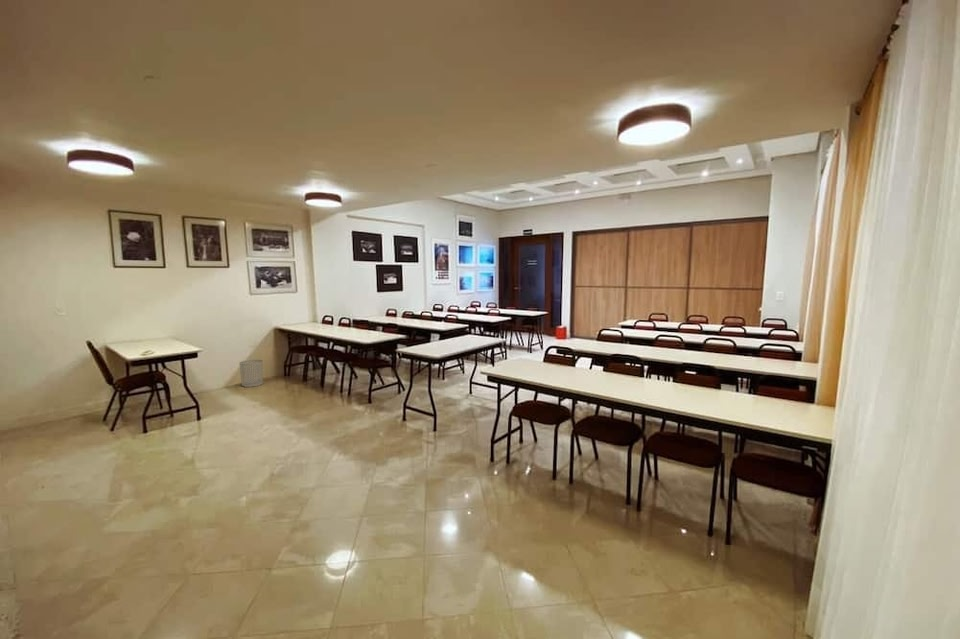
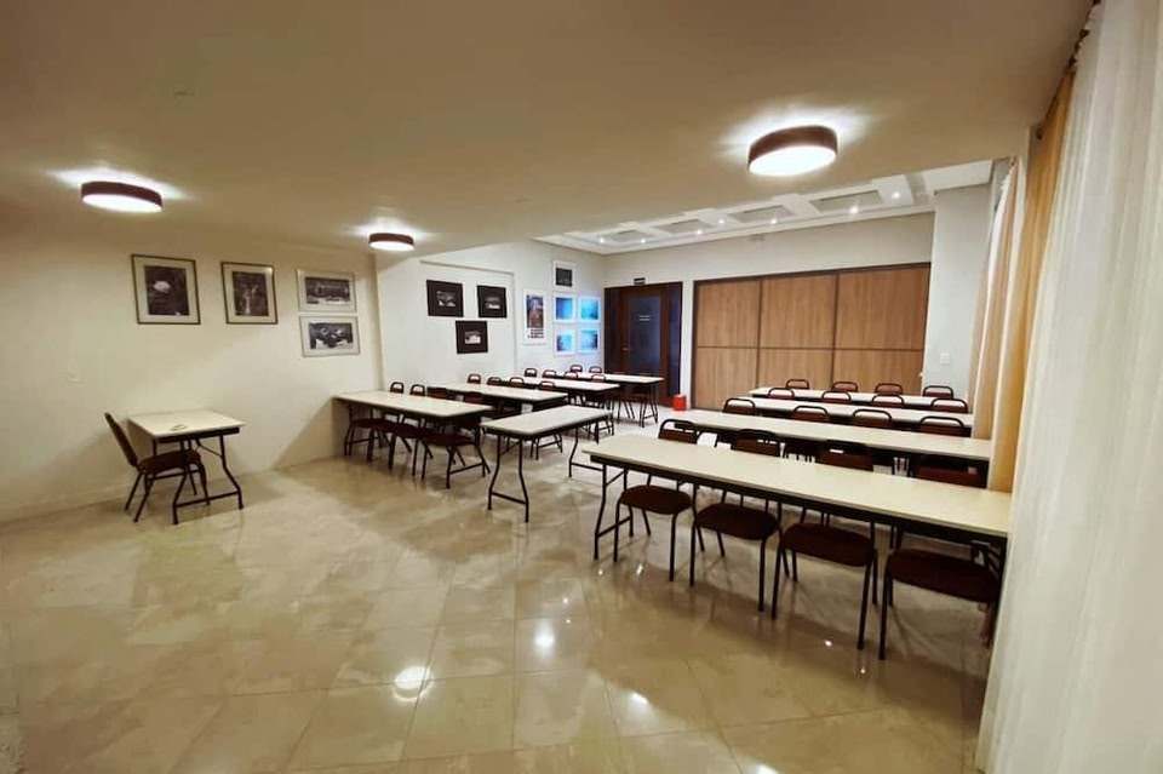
- waste bin [239,359,264,388]
